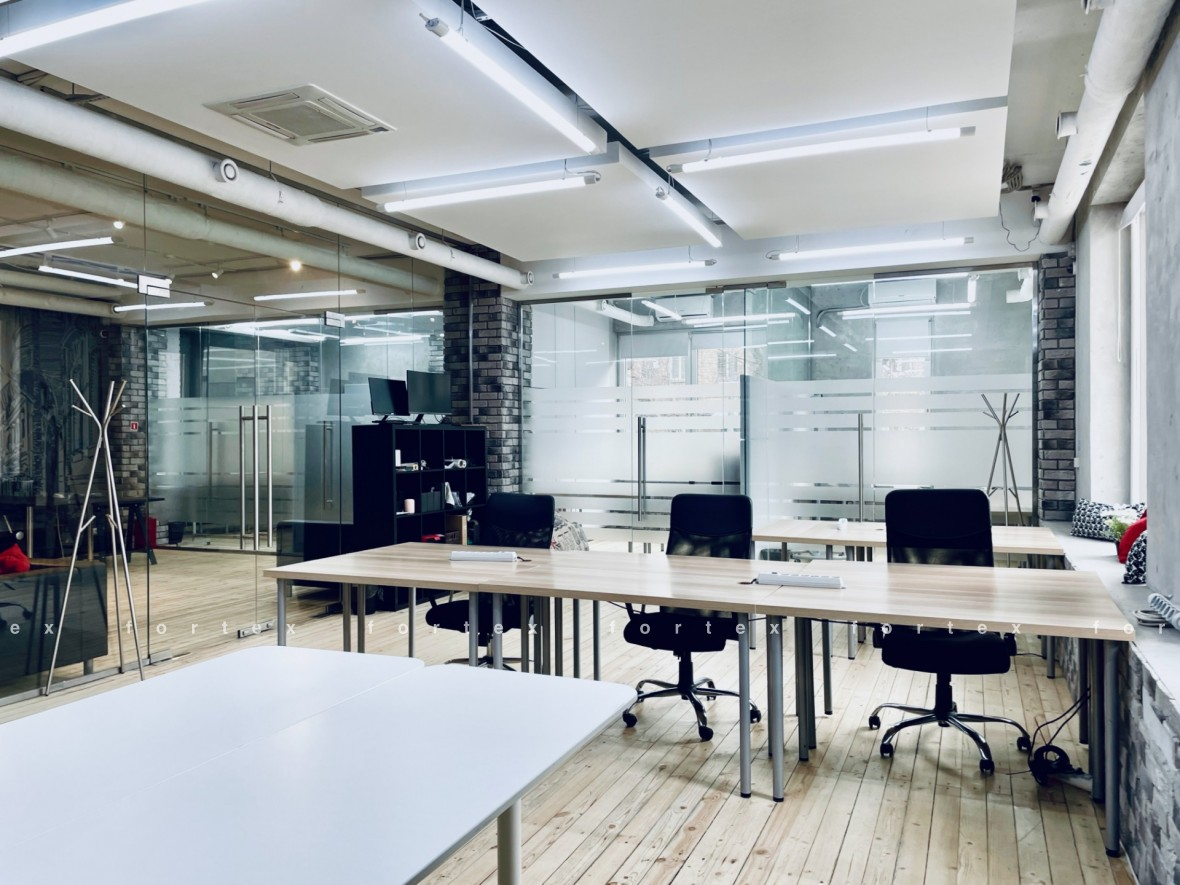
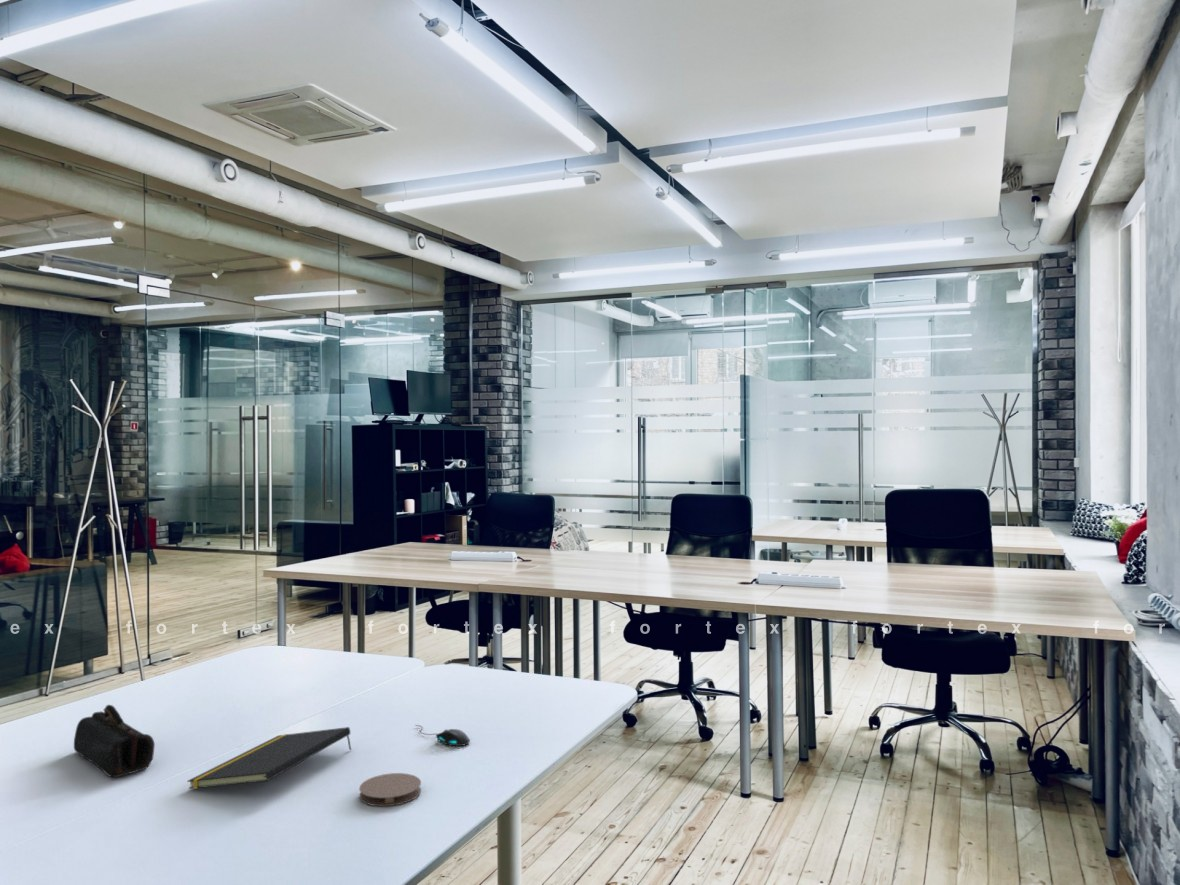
+ mouse [414,724,471,747]
+ pencil case [73,704,156,778]
+ coaster [358,772,422,807]
+ notepad [187,726,353,790]
